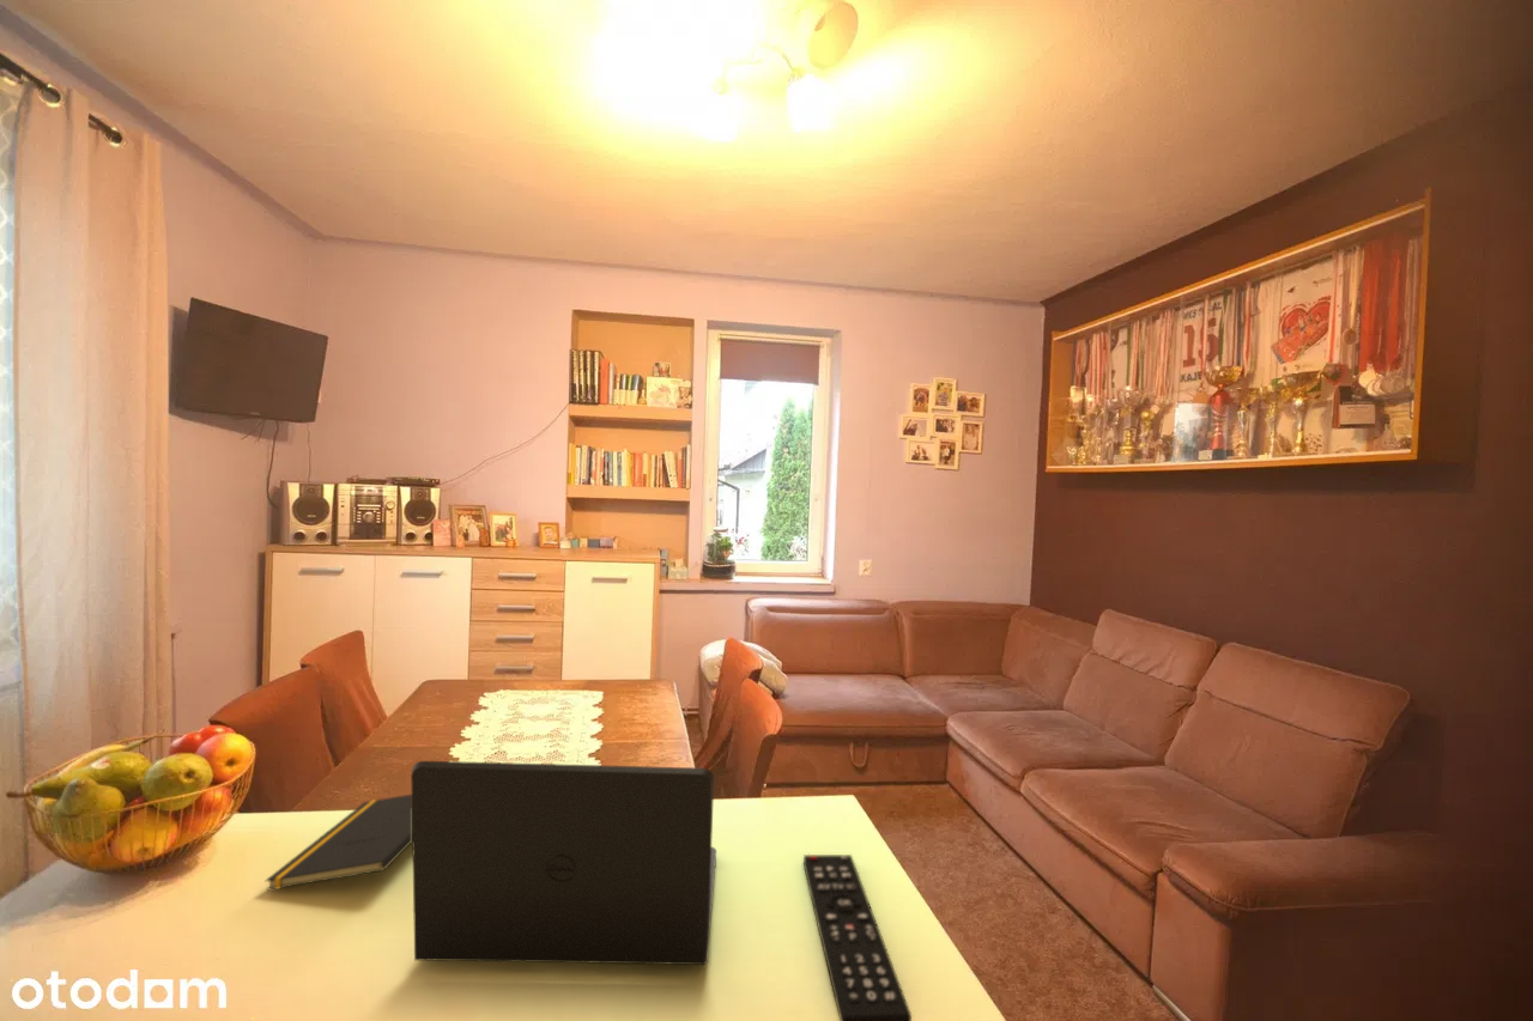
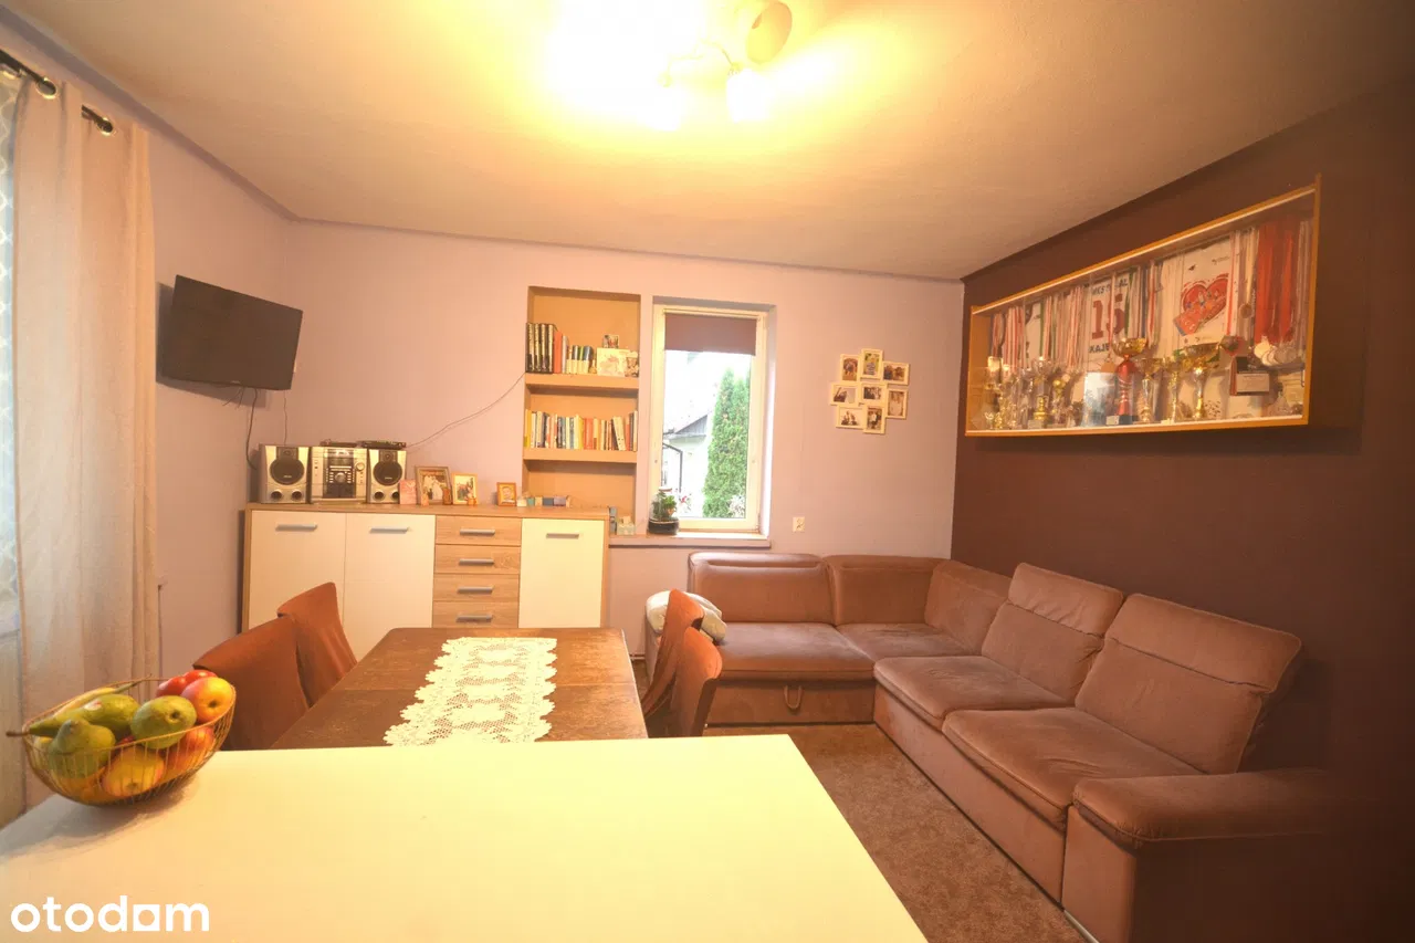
- notepad [265,794,412,892]
- remote control [802,853,913,1021]
- laptop [410,760,717,966]
